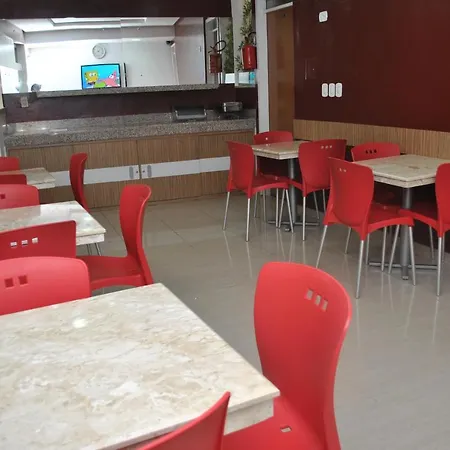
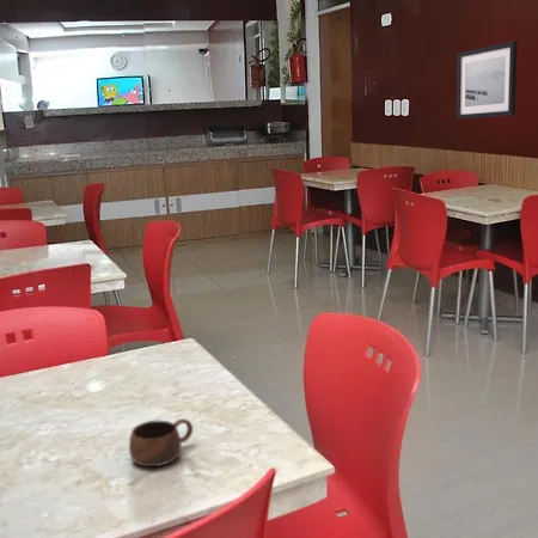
+ cup [128,417,194,467]
+ wall art [456,41,519,121]
